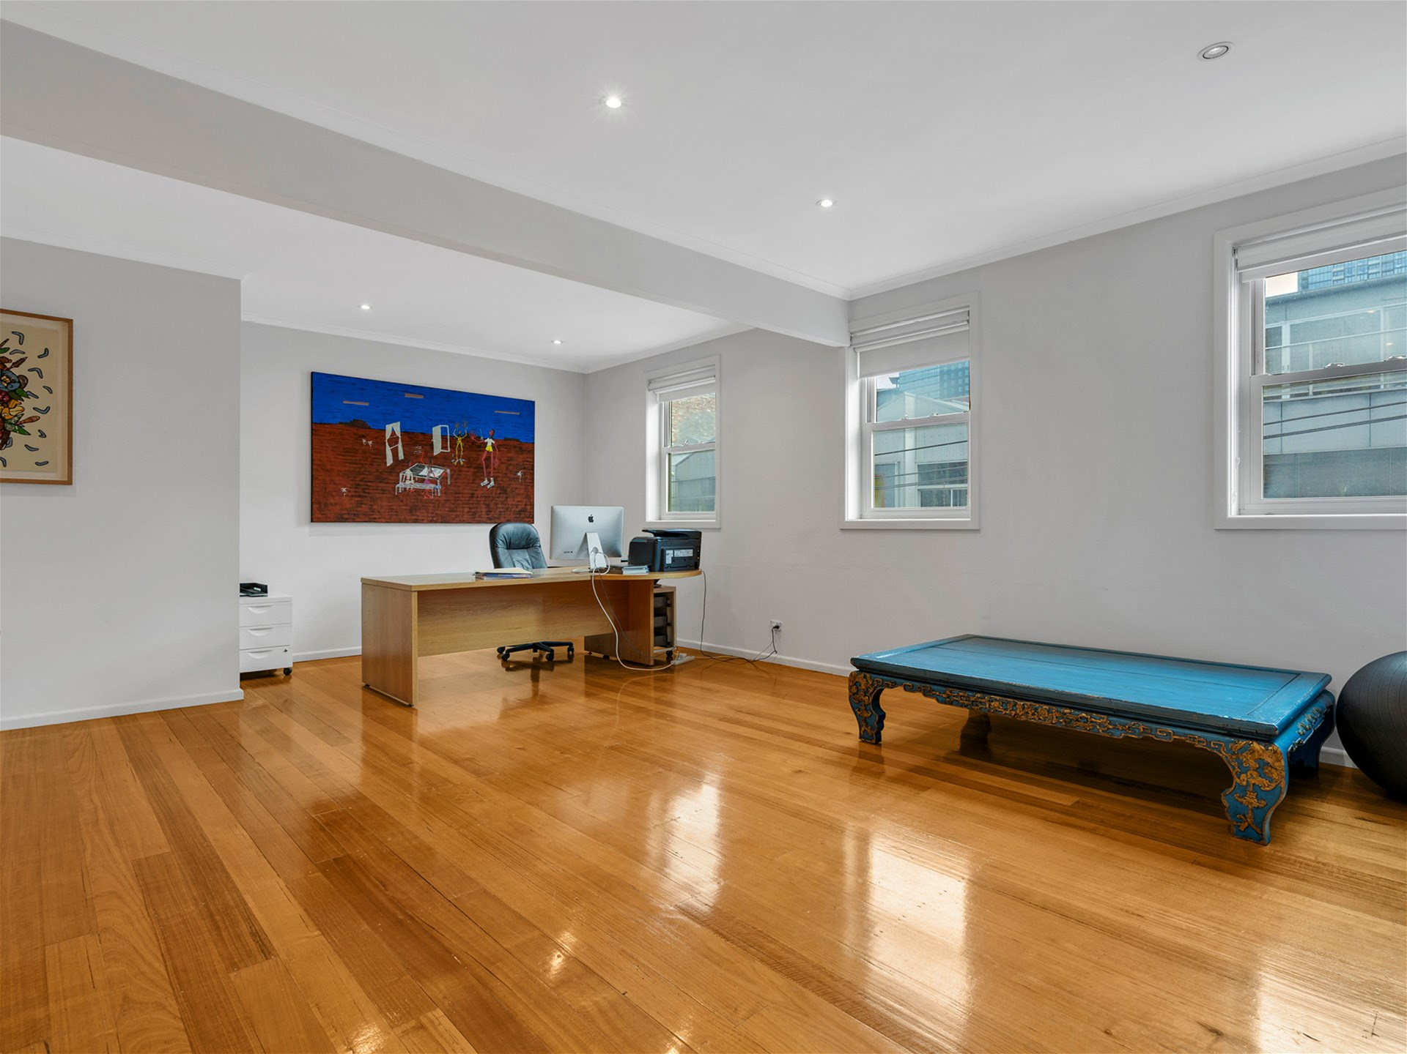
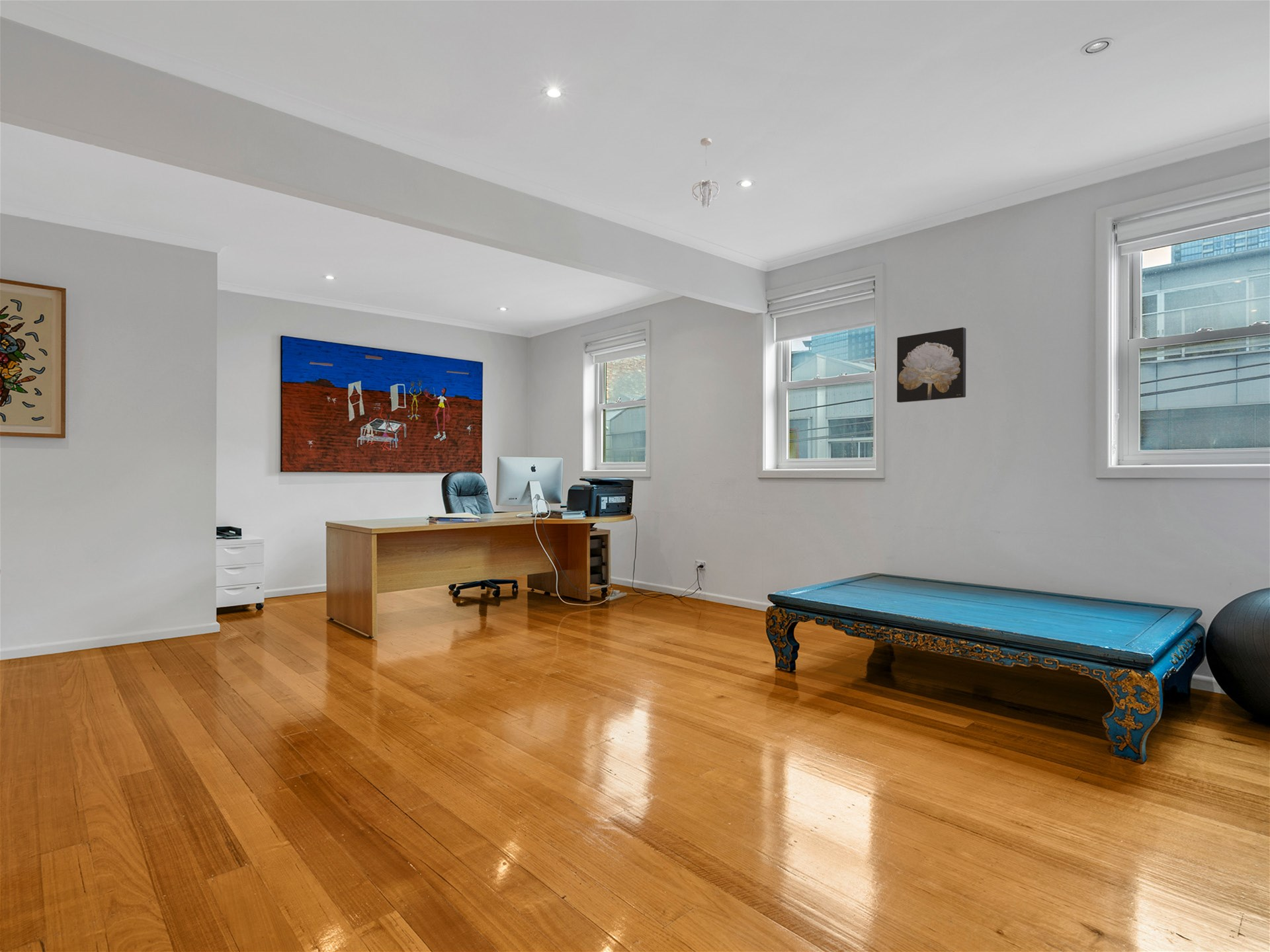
+ wall art [896,327,966,403]
+ pendant light [692,138,720,208]
